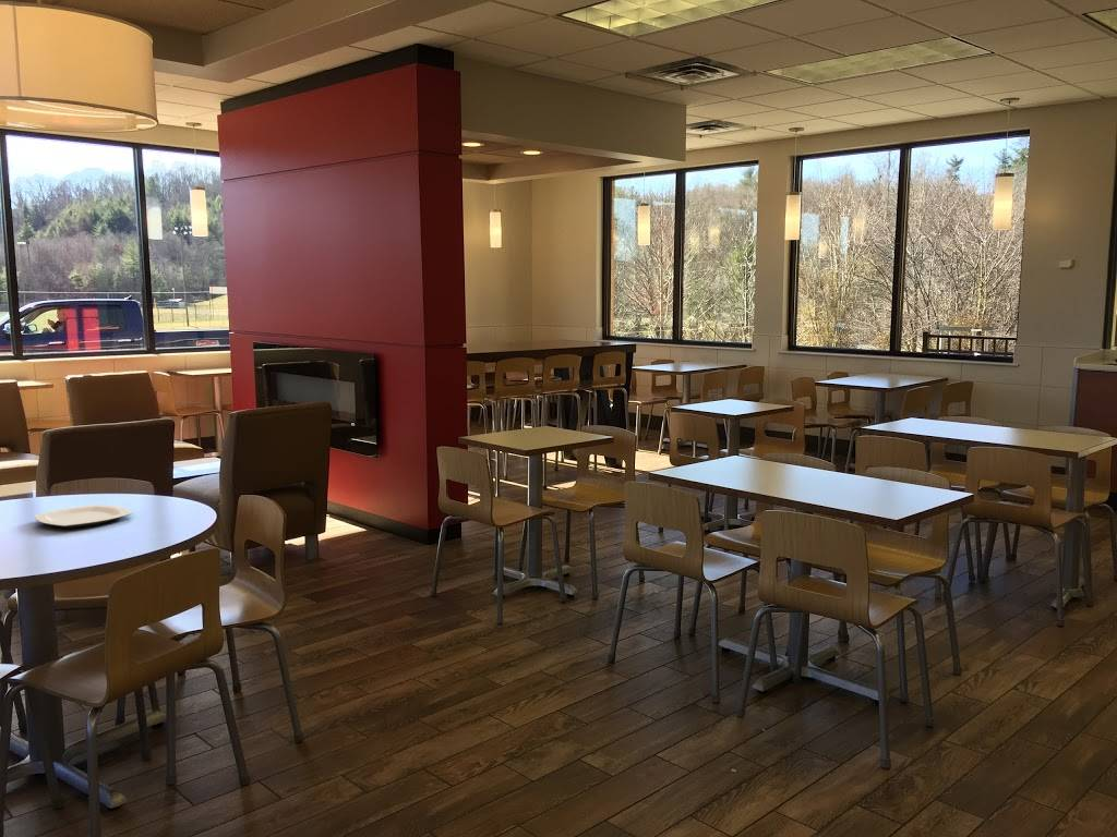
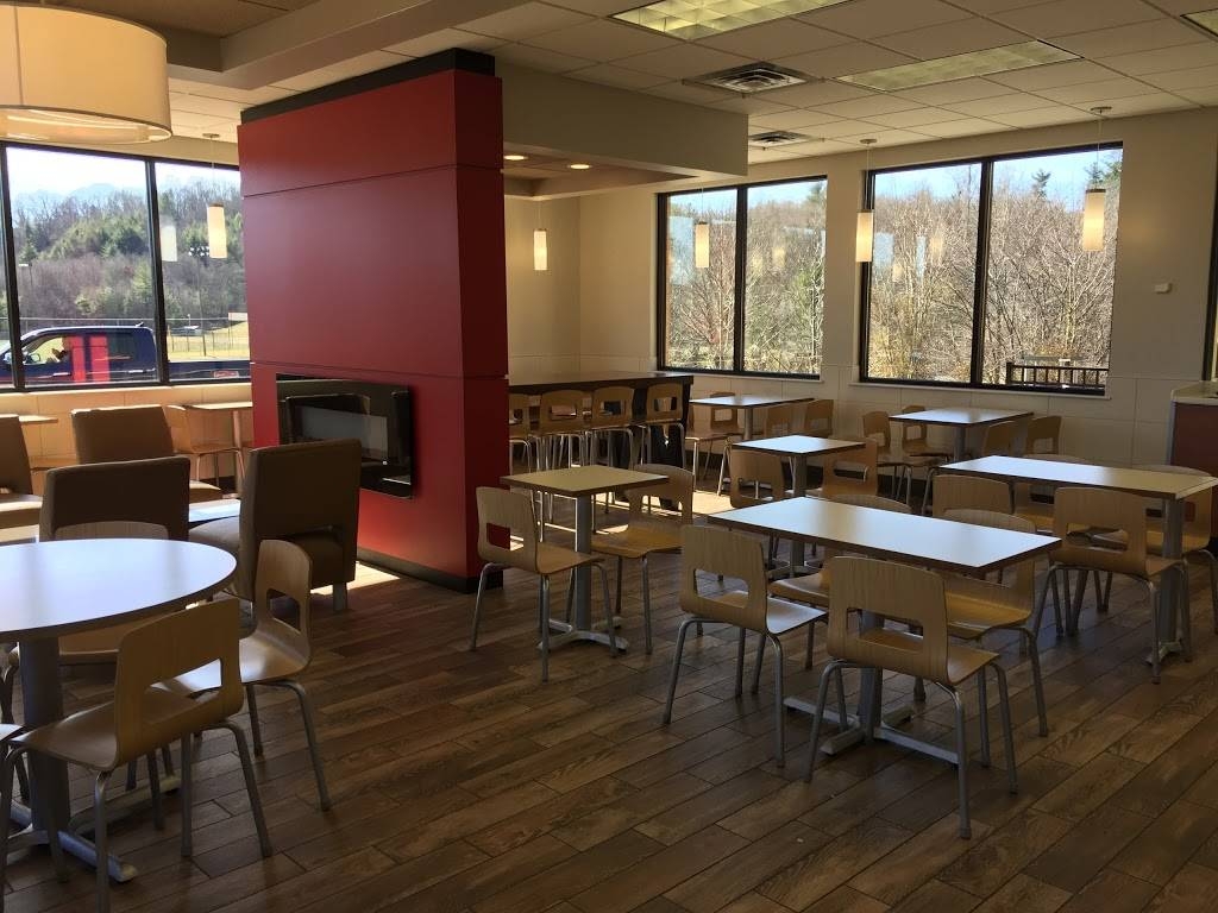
- plate [34,504,132,529]
